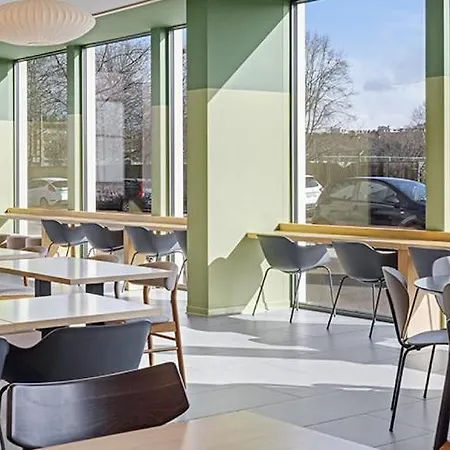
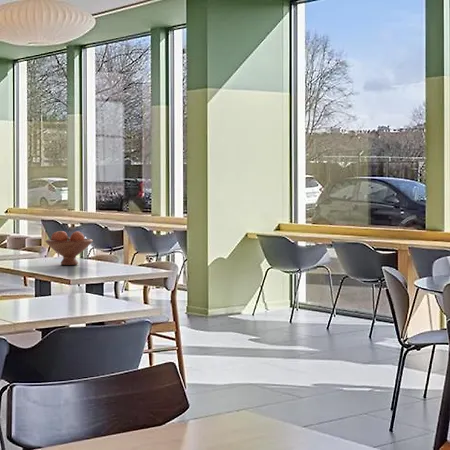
+ fruit bowl [45,230,94,266]
